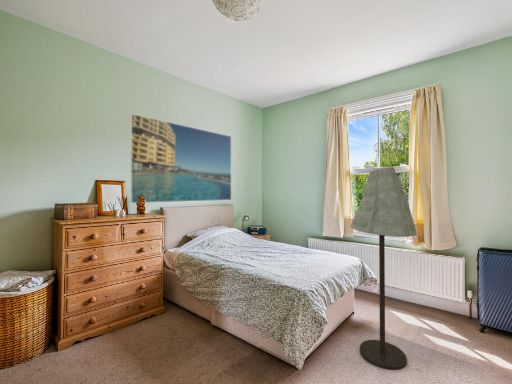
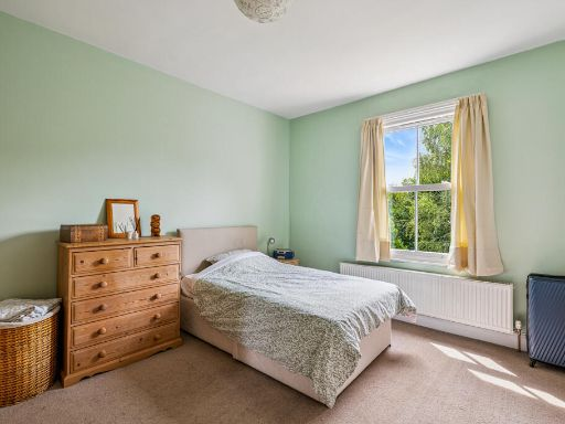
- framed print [129,113,232,204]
- floor lamp [349,166,418,371]
